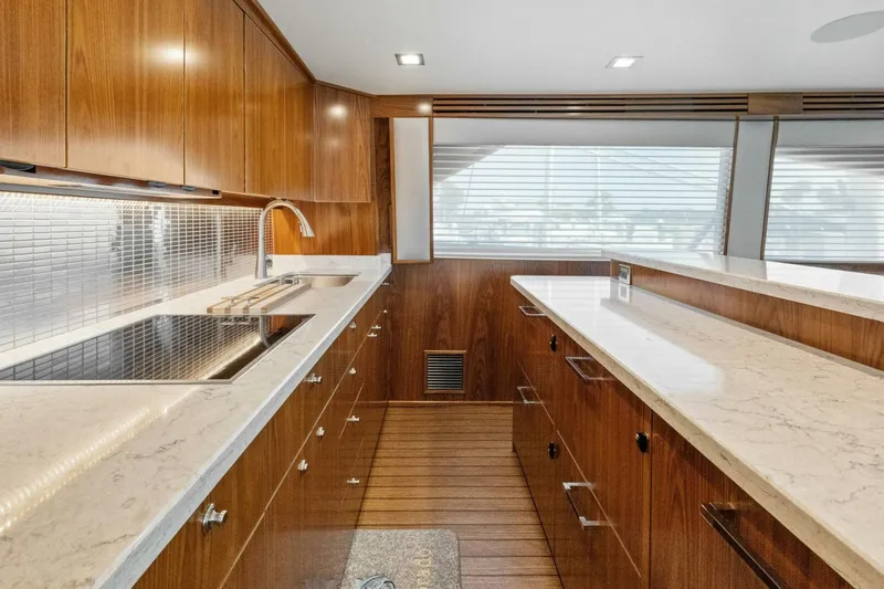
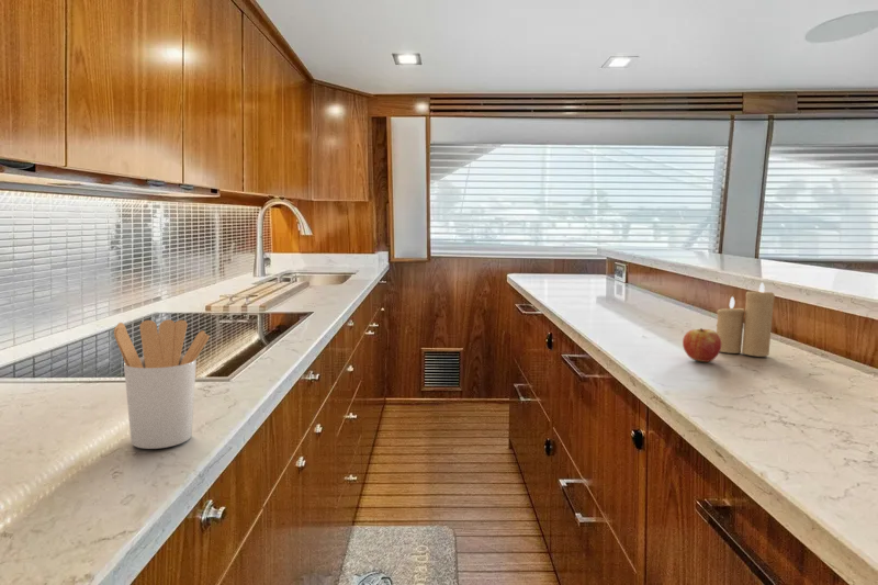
+ utensil holder [113,318,211,450]
+ fruit [682,327,721,363]
+ candle [716,281,776,358]
